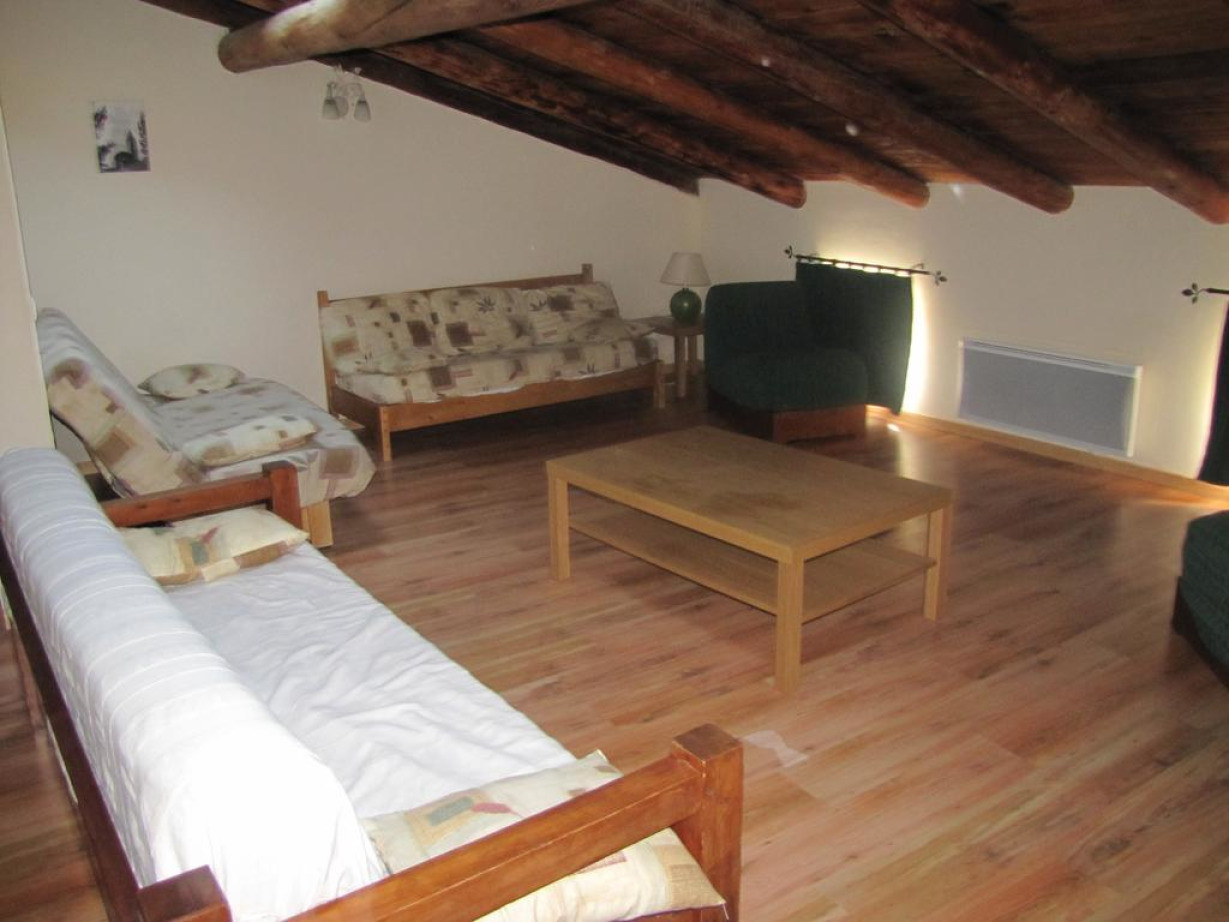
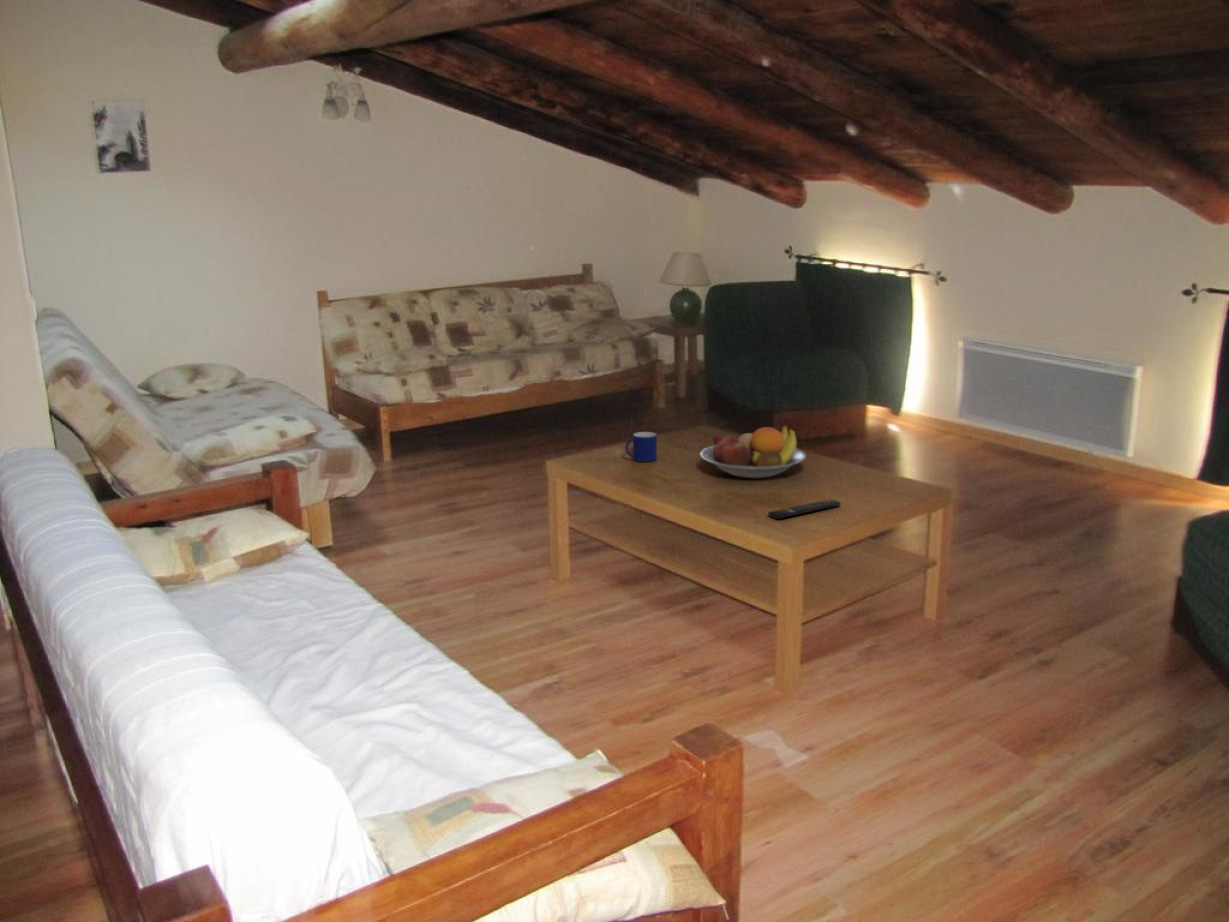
+ mug [624,431,658,463]
+ fruit bowl [699,424,807,479]
+ remote control [767,499,842,520]
